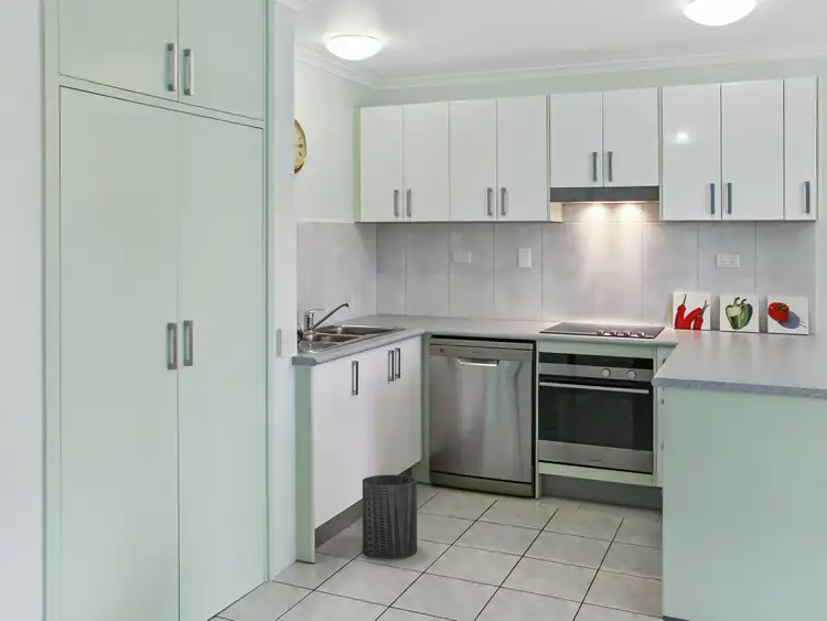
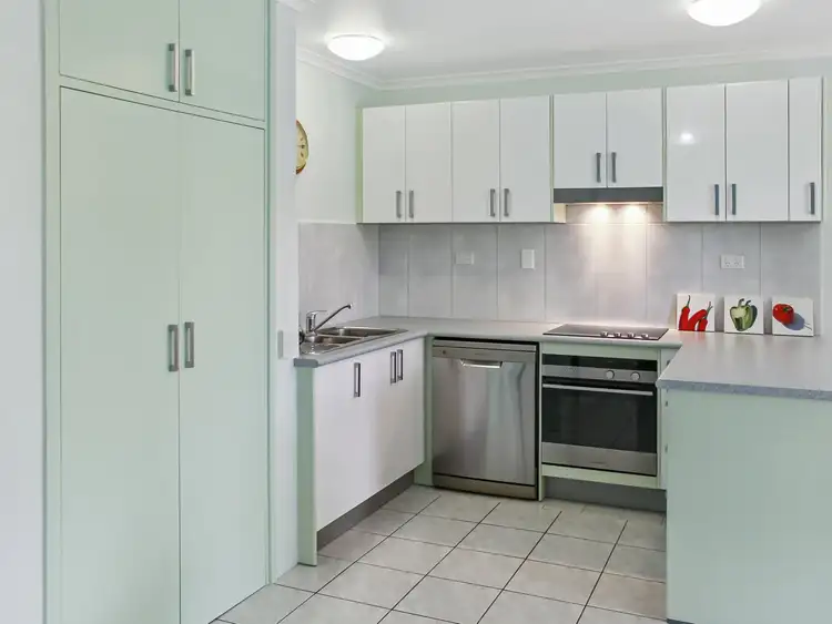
- trash can [362,473,418,559]
